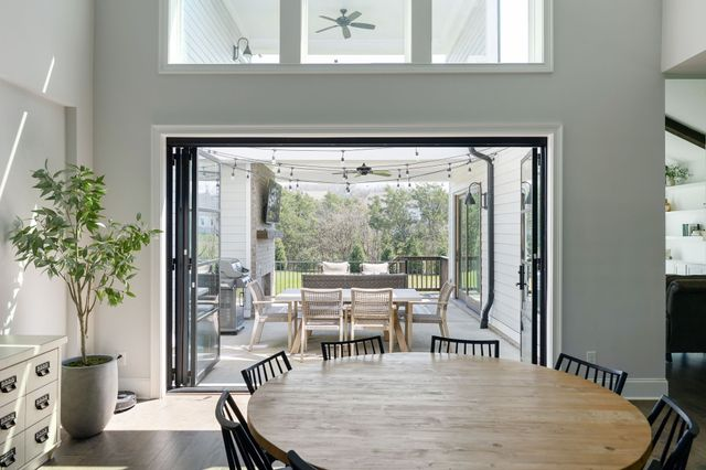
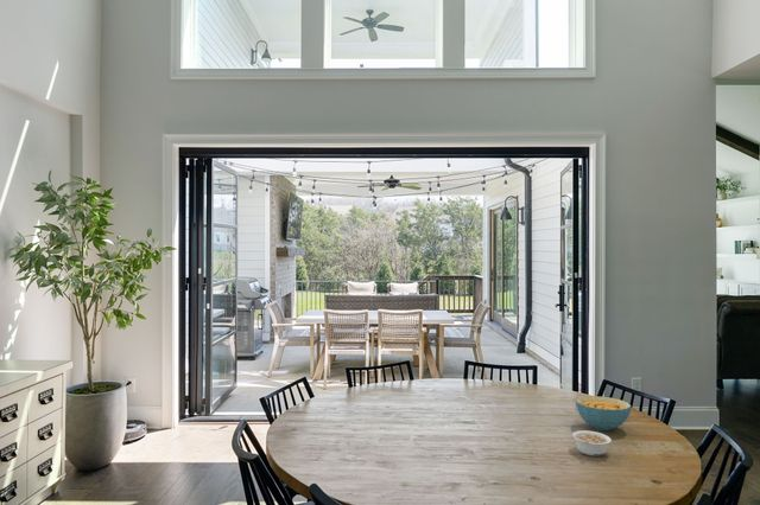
+ cereal bowl [575,395,632,432]
+ legume [571,429,613,458]
